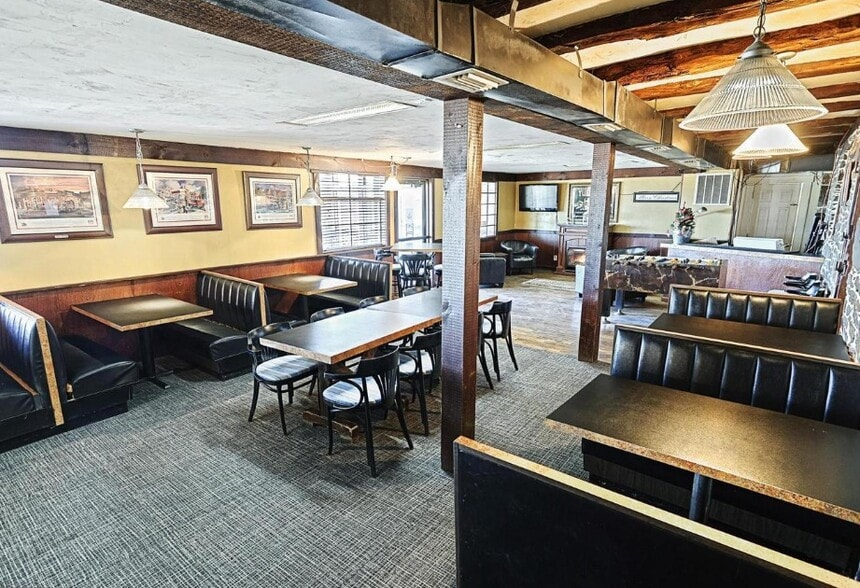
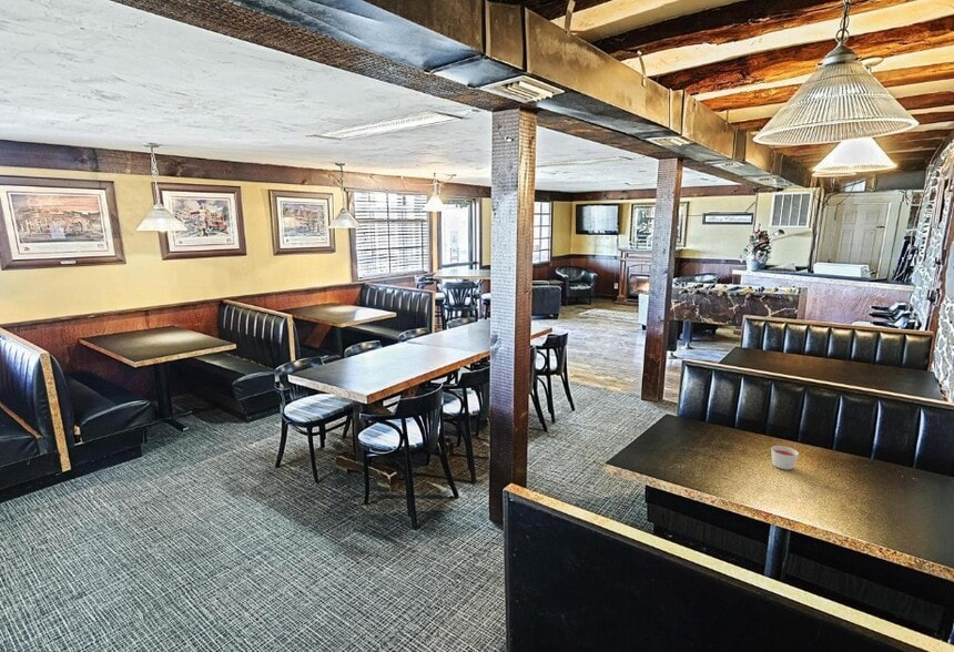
+ candle [770,445,800,470]
